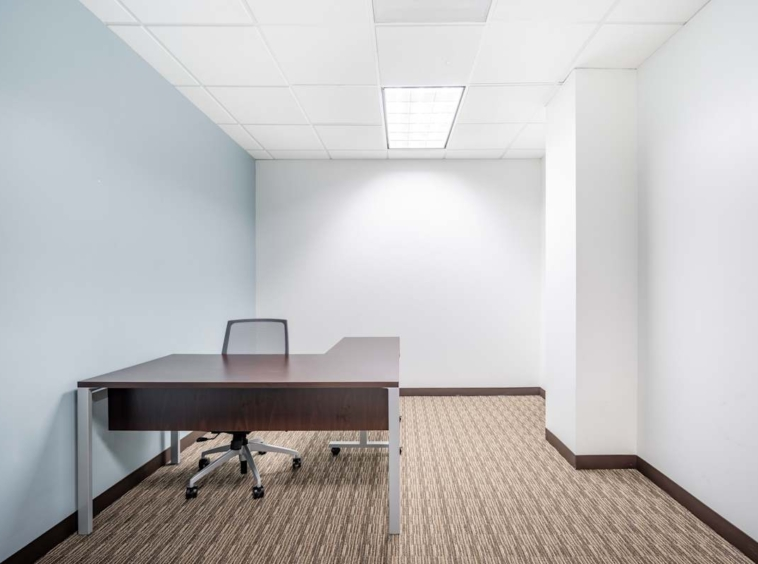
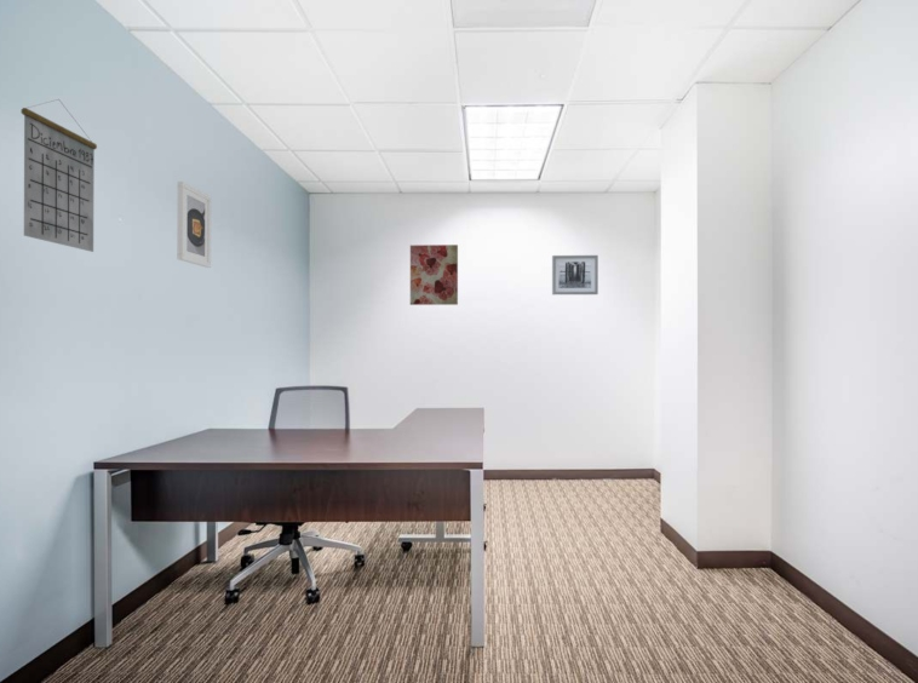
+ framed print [177,180,212,269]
+ wall art [551,254,599,295]
+ calendar [21,98,98,253]
+ wall art [409,243,459,306]
